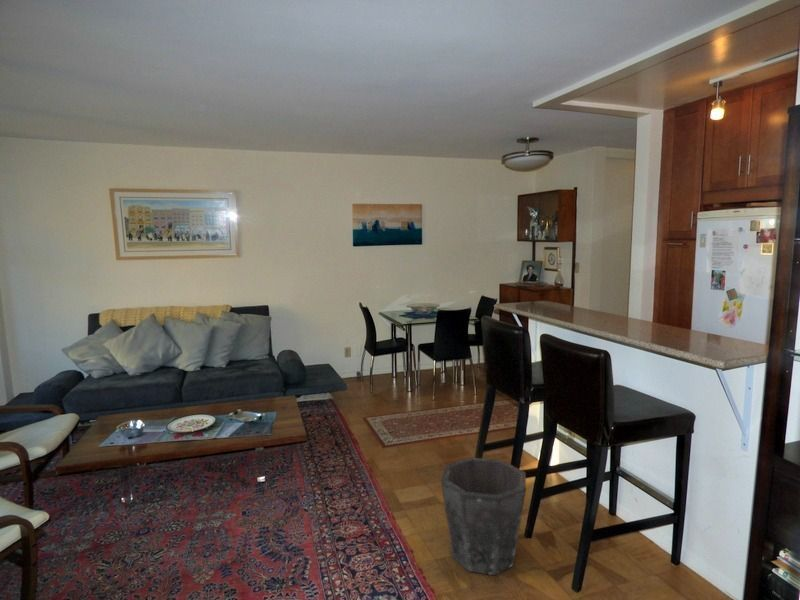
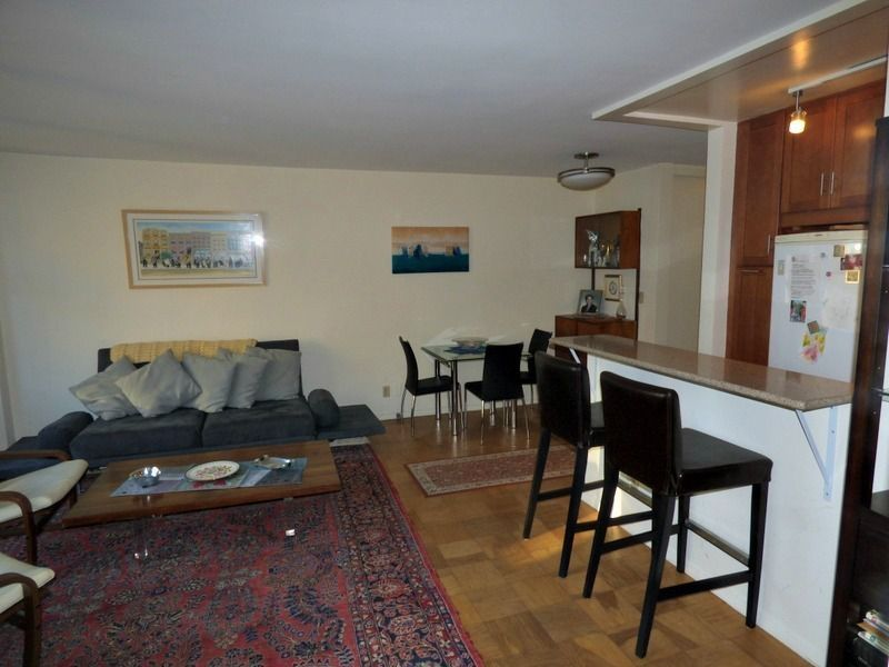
- waste bin [440,456,527,576]
